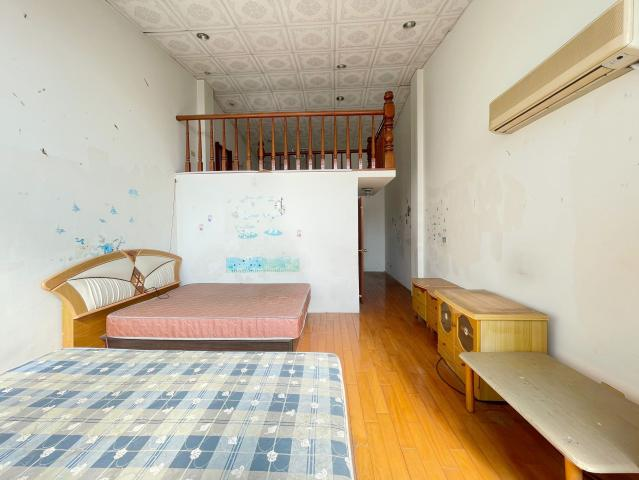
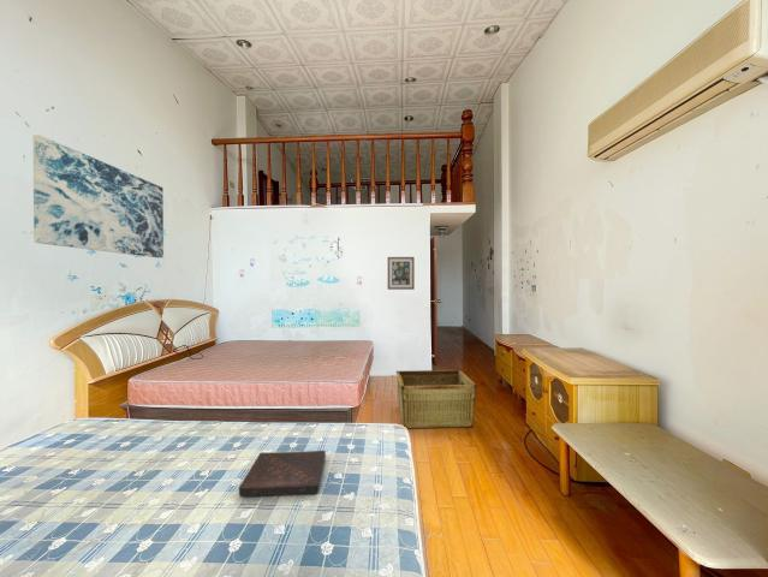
+ wall art [387,256,416,291]
+ hamper [395,369,478,429]
+ book [238,450,327,498]
+ wall art [32,133,165,260]
